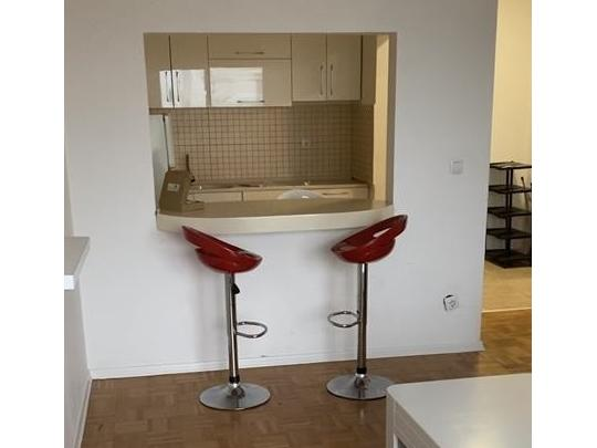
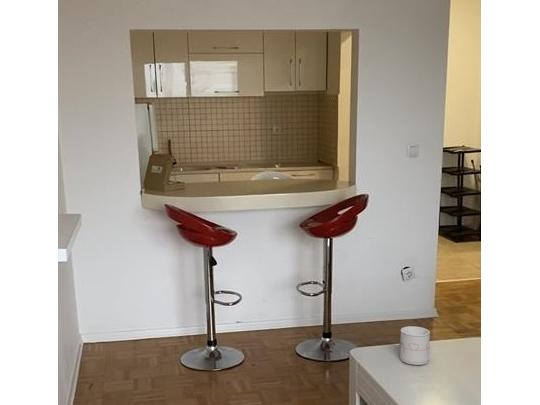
+ mug [399,325,431,366]
